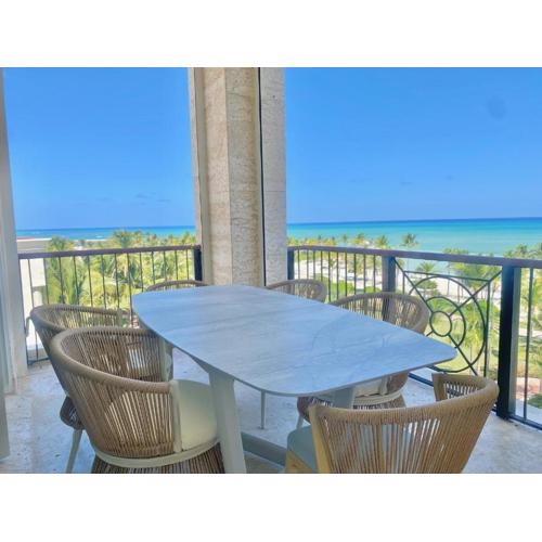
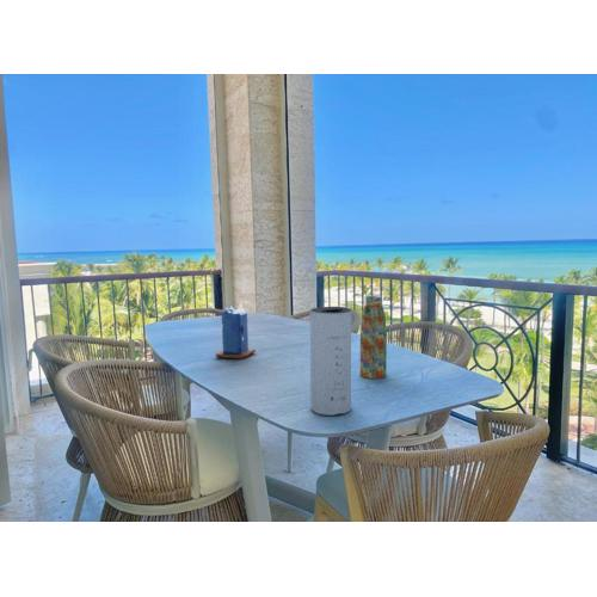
+ speaker [309,306,353,417]
+ candle [215,302,257,359]
+ water bottle [359,295,388,380]
